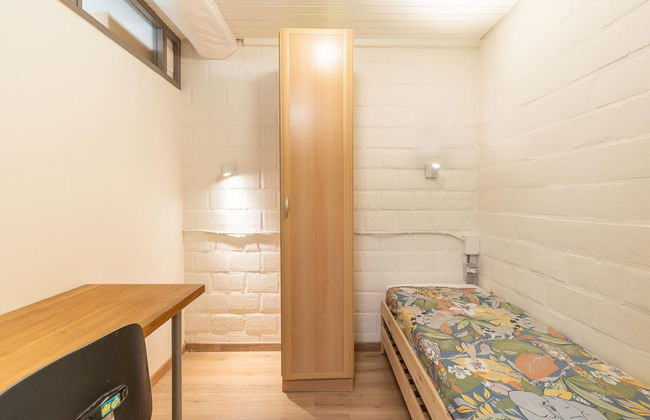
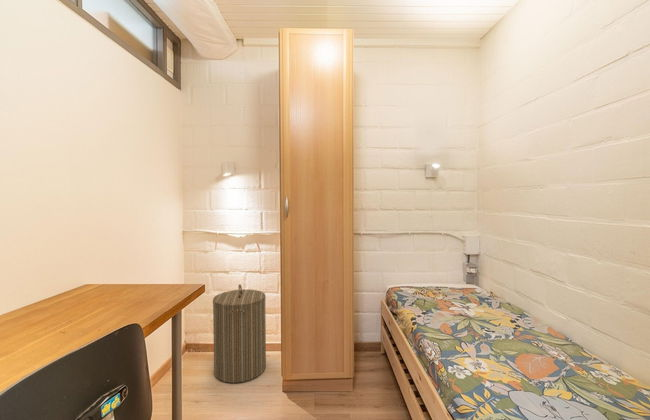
+ laundry hamper [212,283,267,384]
